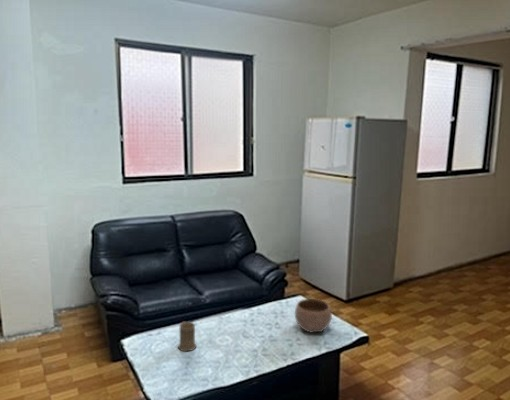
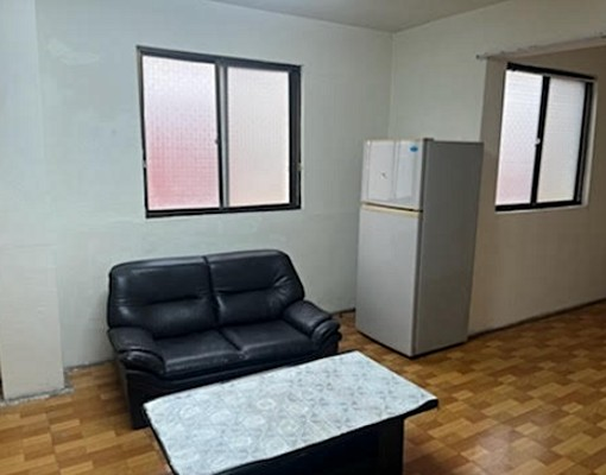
- bowl [294,298,333,334]
- mug [177,320,198,352]
